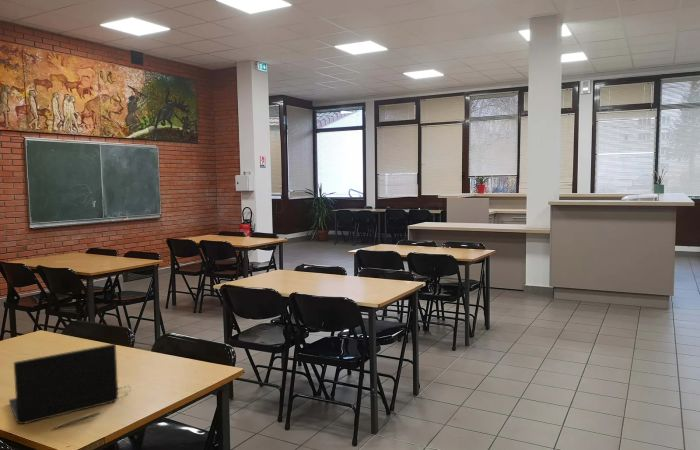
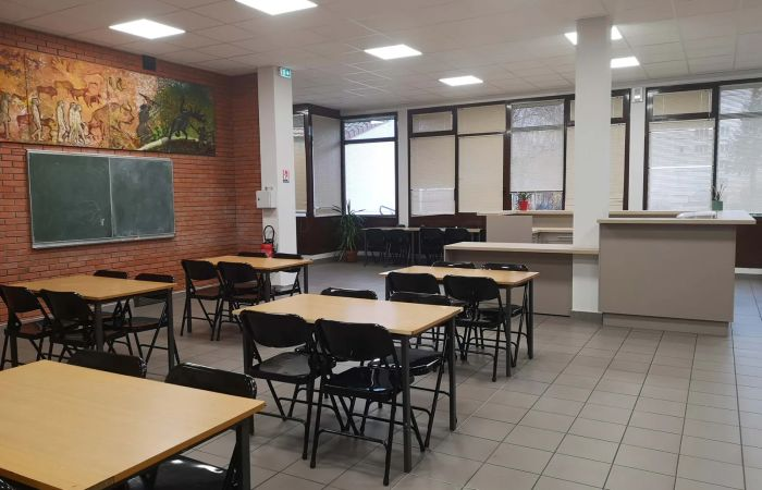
- pen [50,411,101,431]
- laptop [8,343,132,425]
